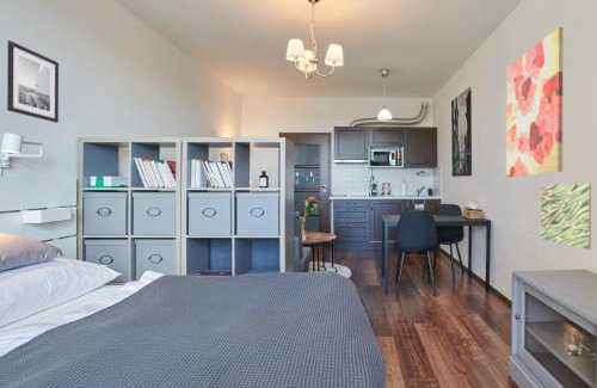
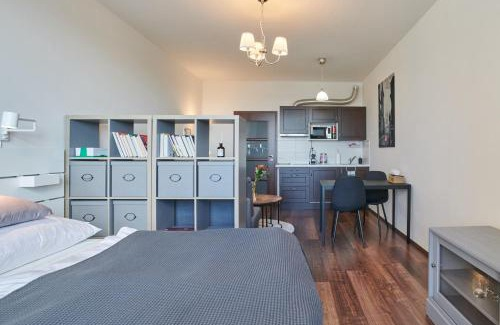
- wall art [6,39,60,124]
- wall art [505,26,565,179]
- wall art [540,183,592,251]
